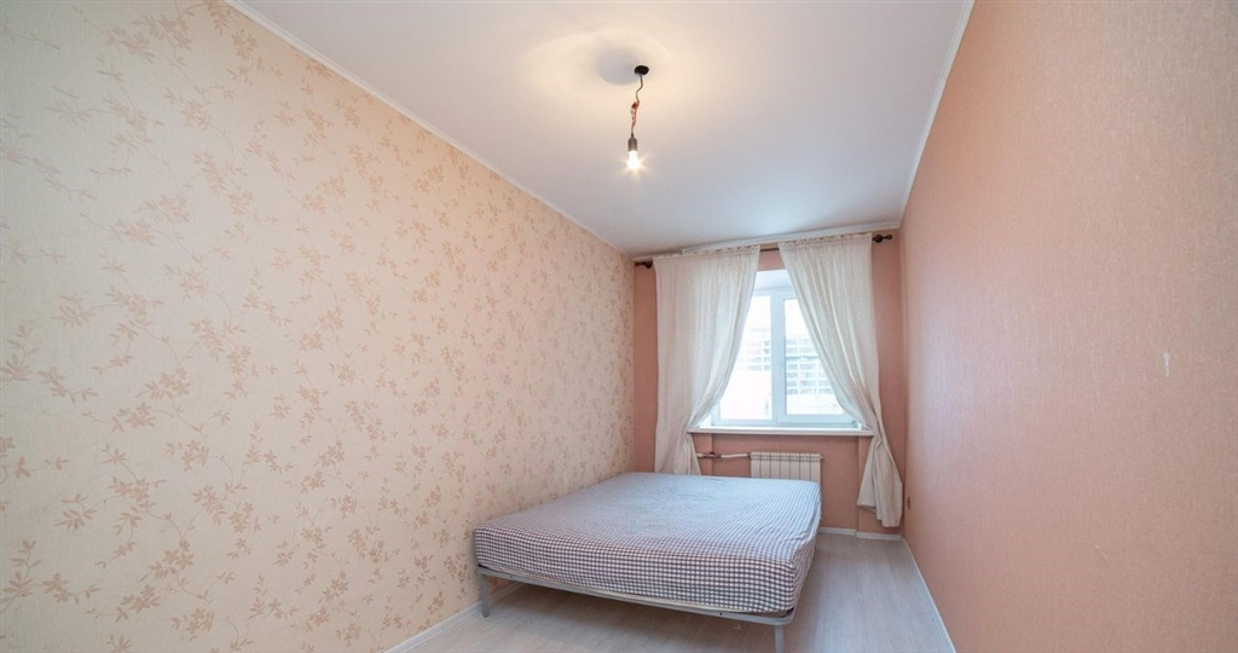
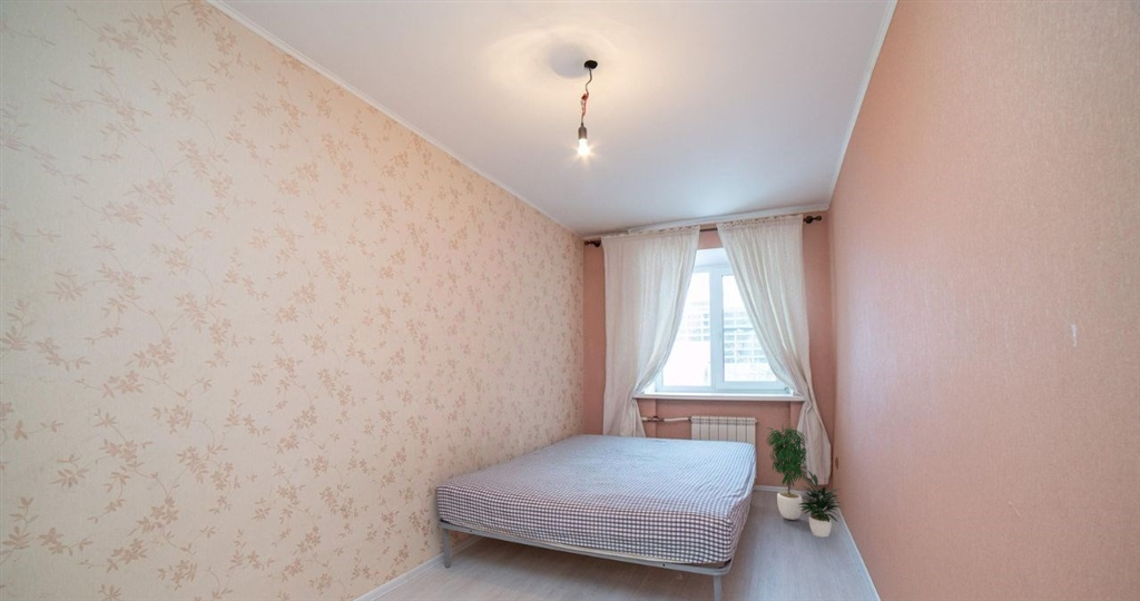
+ potted plant [765,423,844,538]
